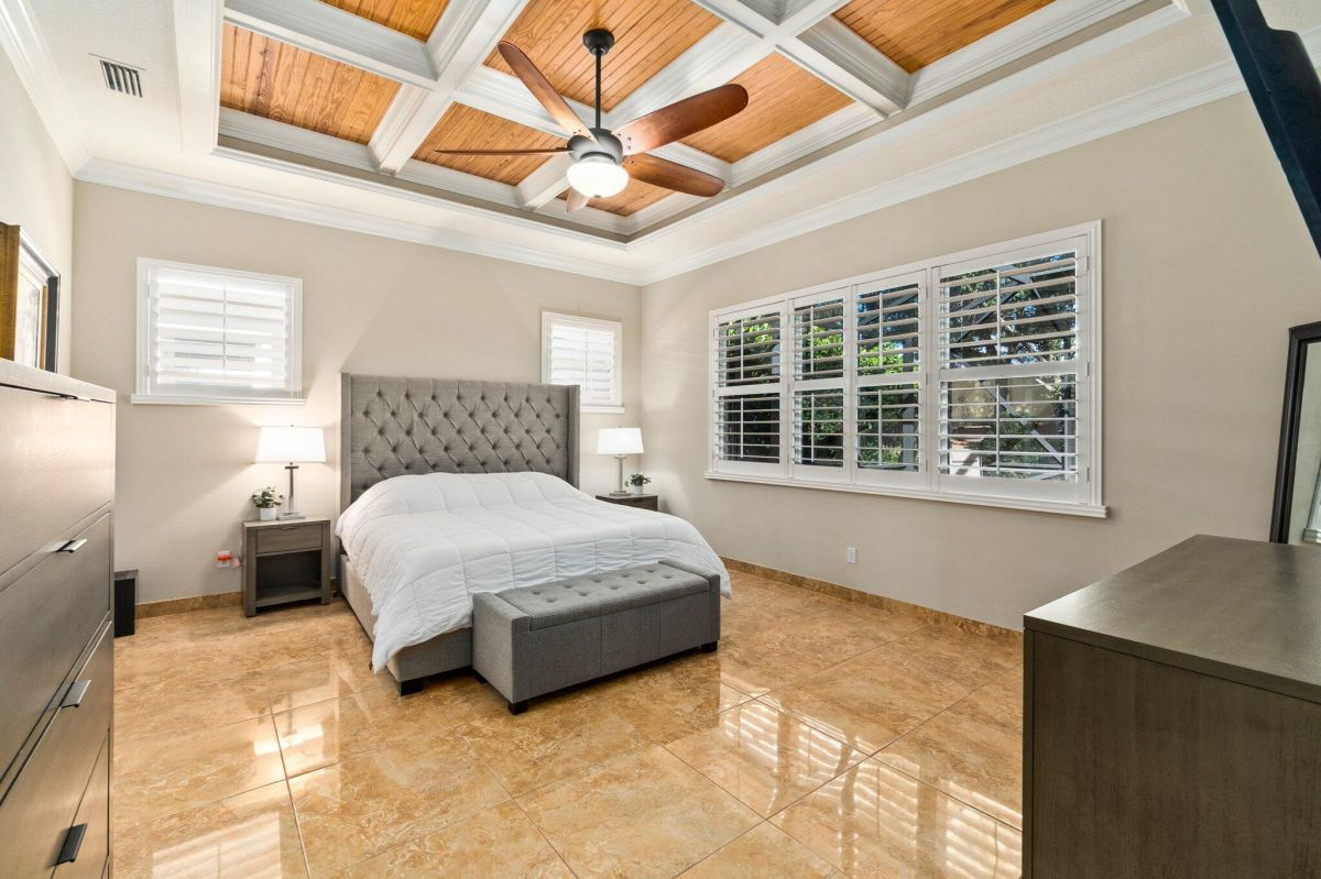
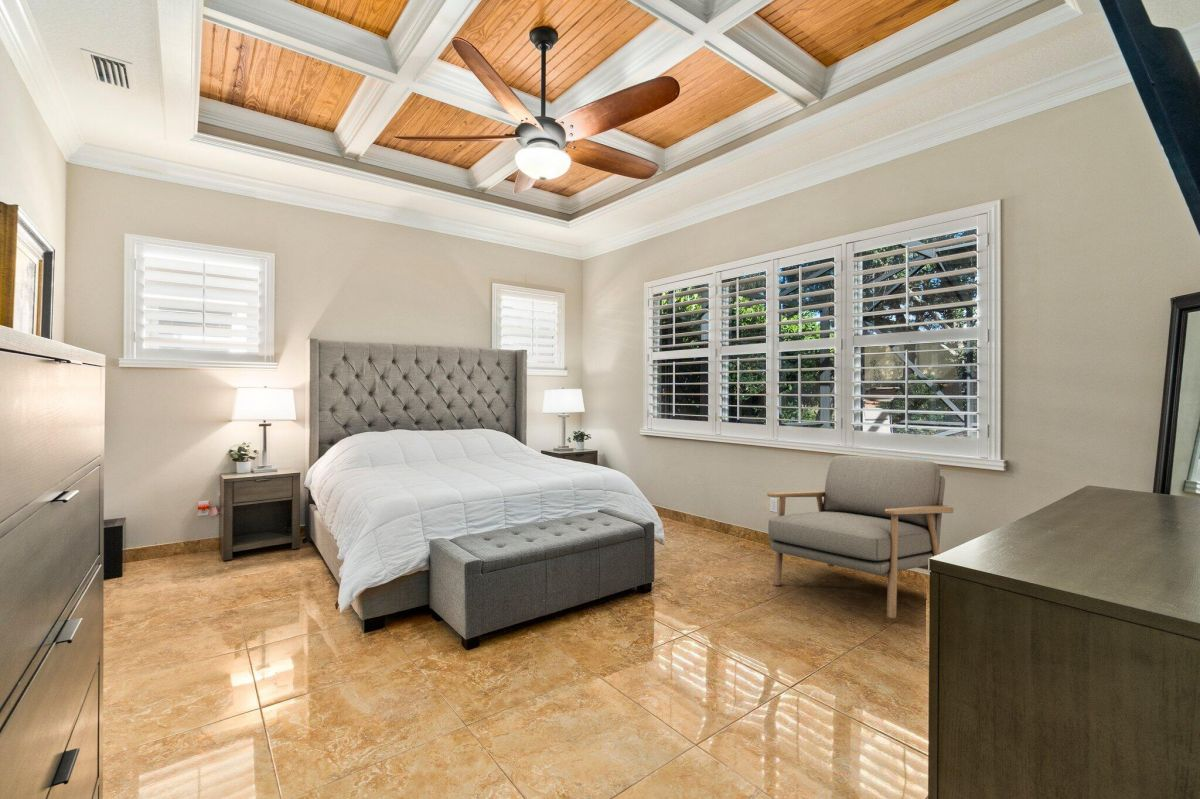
+ armchair [766,454,954,619]
